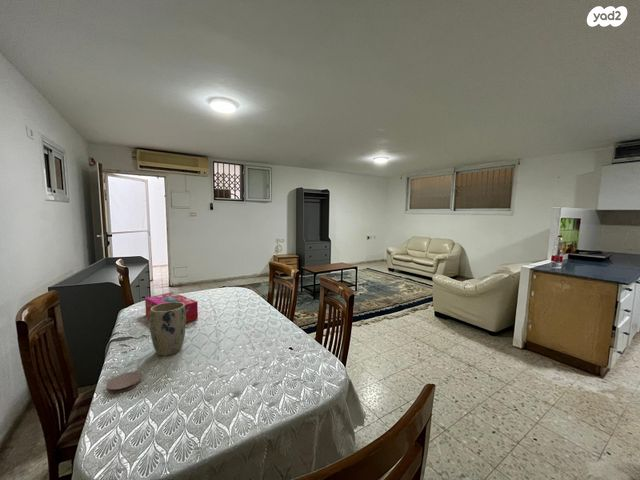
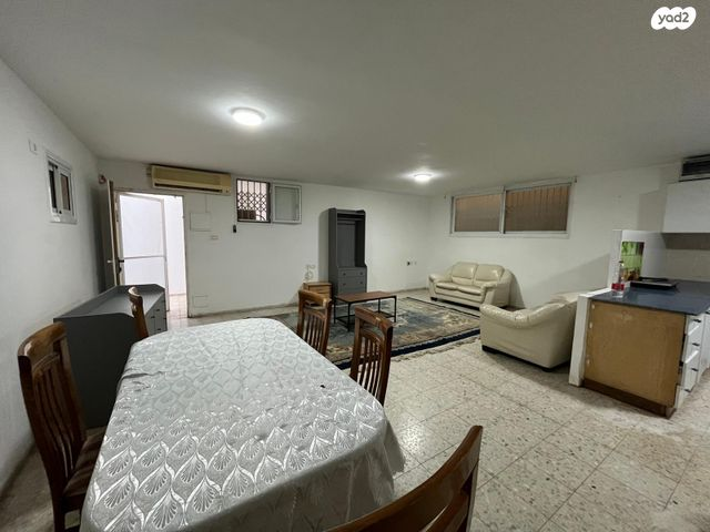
- plant pot [149,302,187,357]
- coaster [105,371,143,394]
- tissue box [144,291,199,323]
